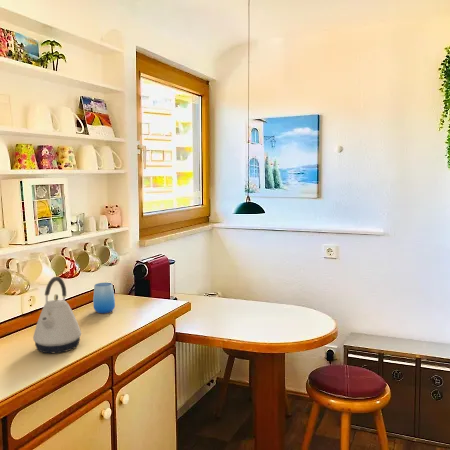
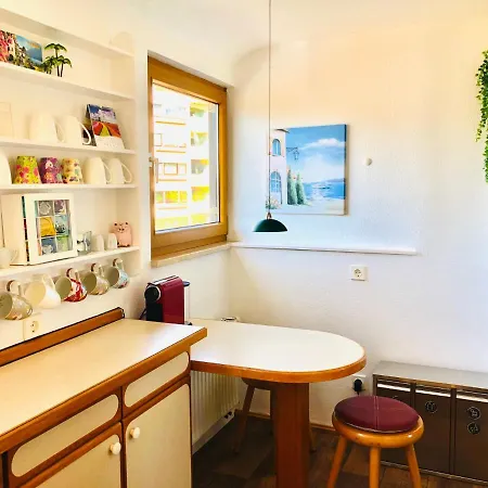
- cup [92,282,116,314]
- kettle [32,276,82,354]
